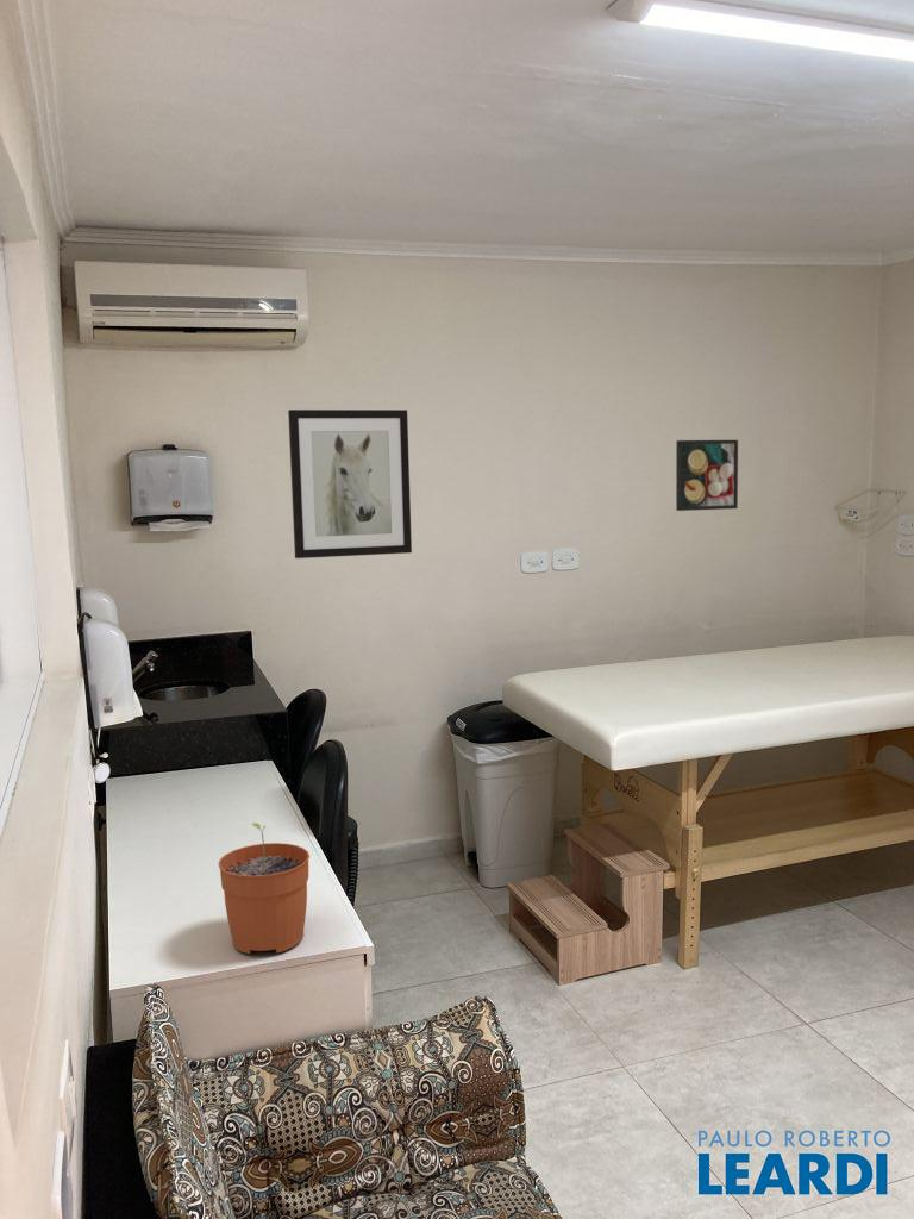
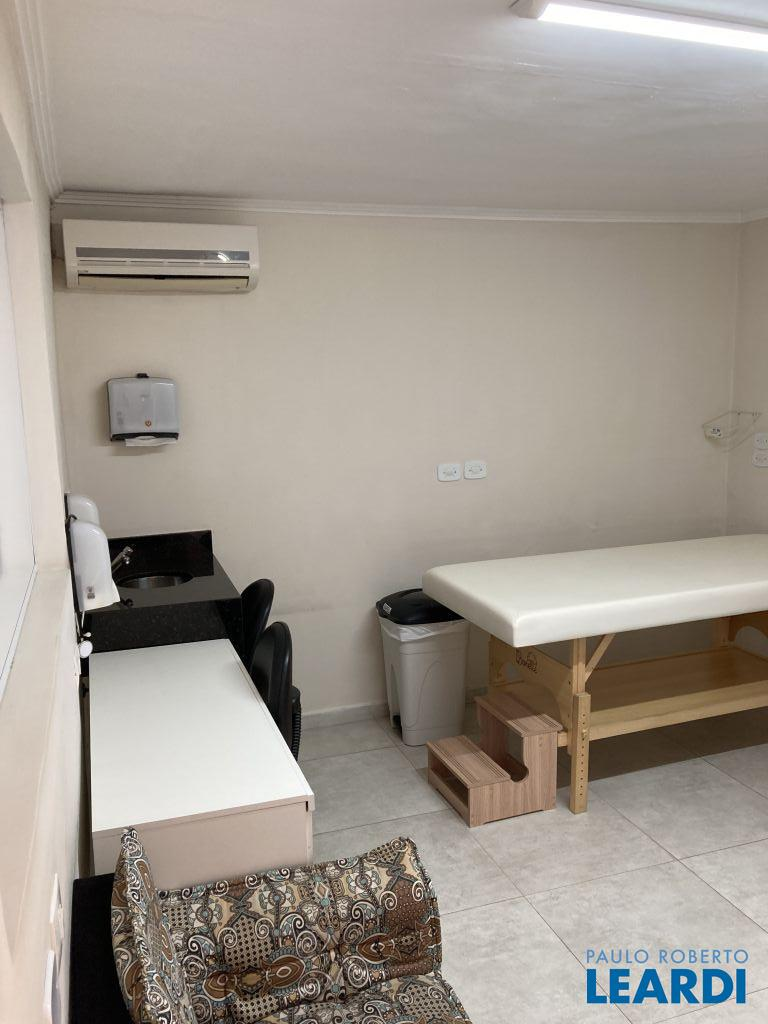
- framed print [675,439,739,512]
- wall art [287,408,413,560]
- plant pot [218,821,311,955]
